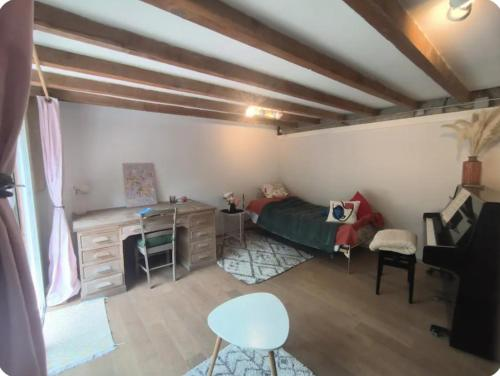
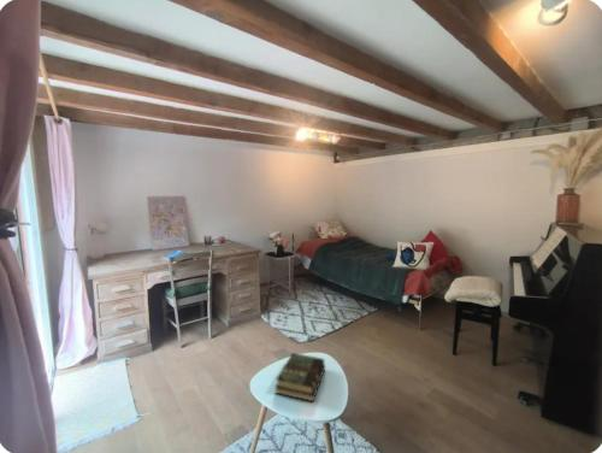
+ book [273,352,326,402]
